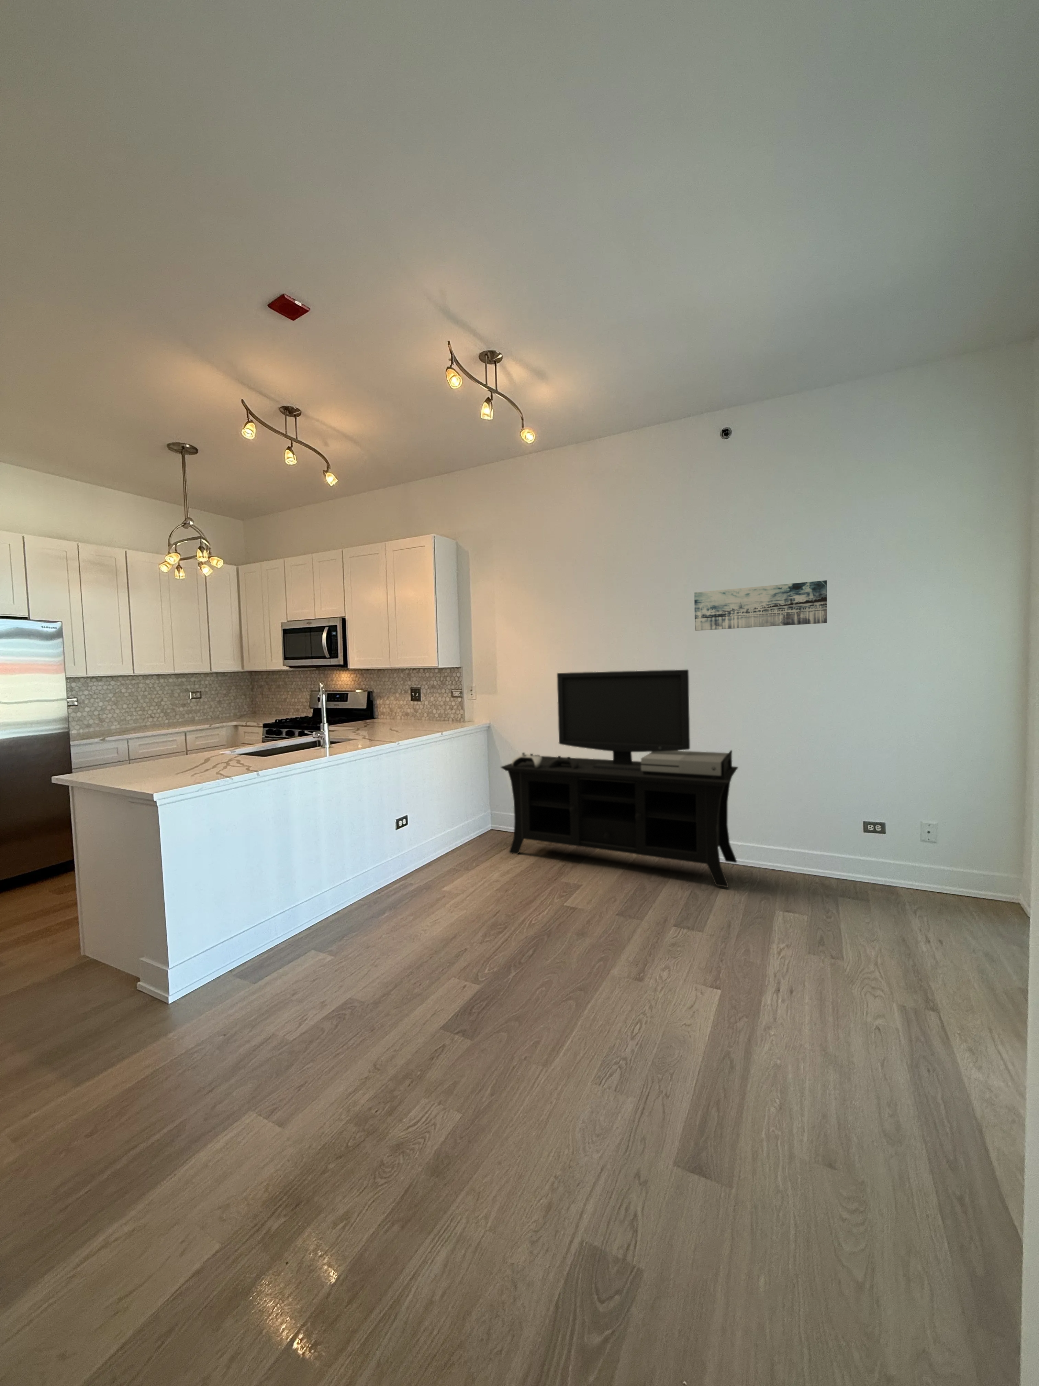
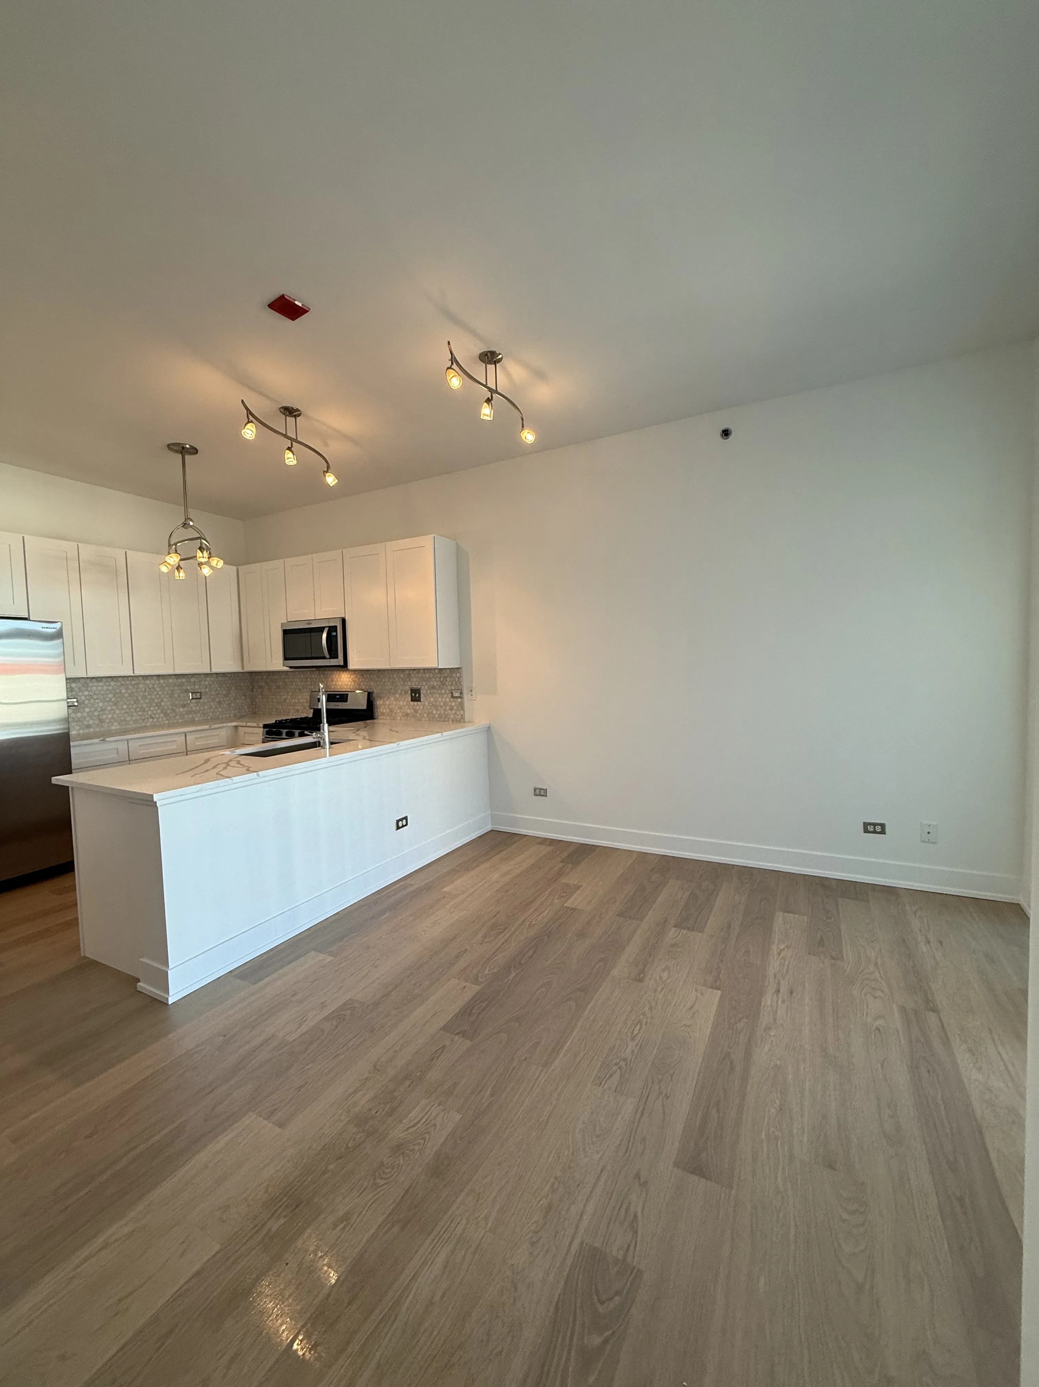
- wall art [694,580,827,631]
- media console [500,669,739,887]
